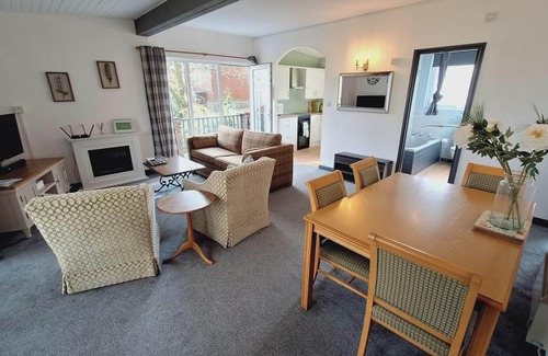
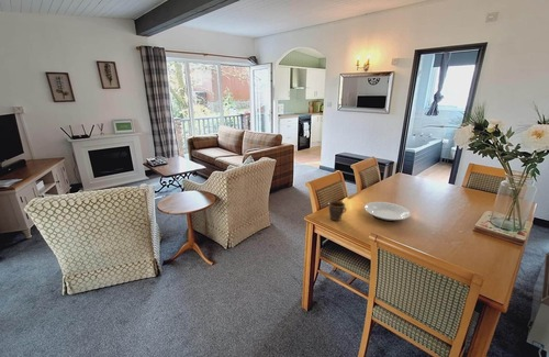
+ plate [363,201,412,223]
+ mug [327,200,347,222]
